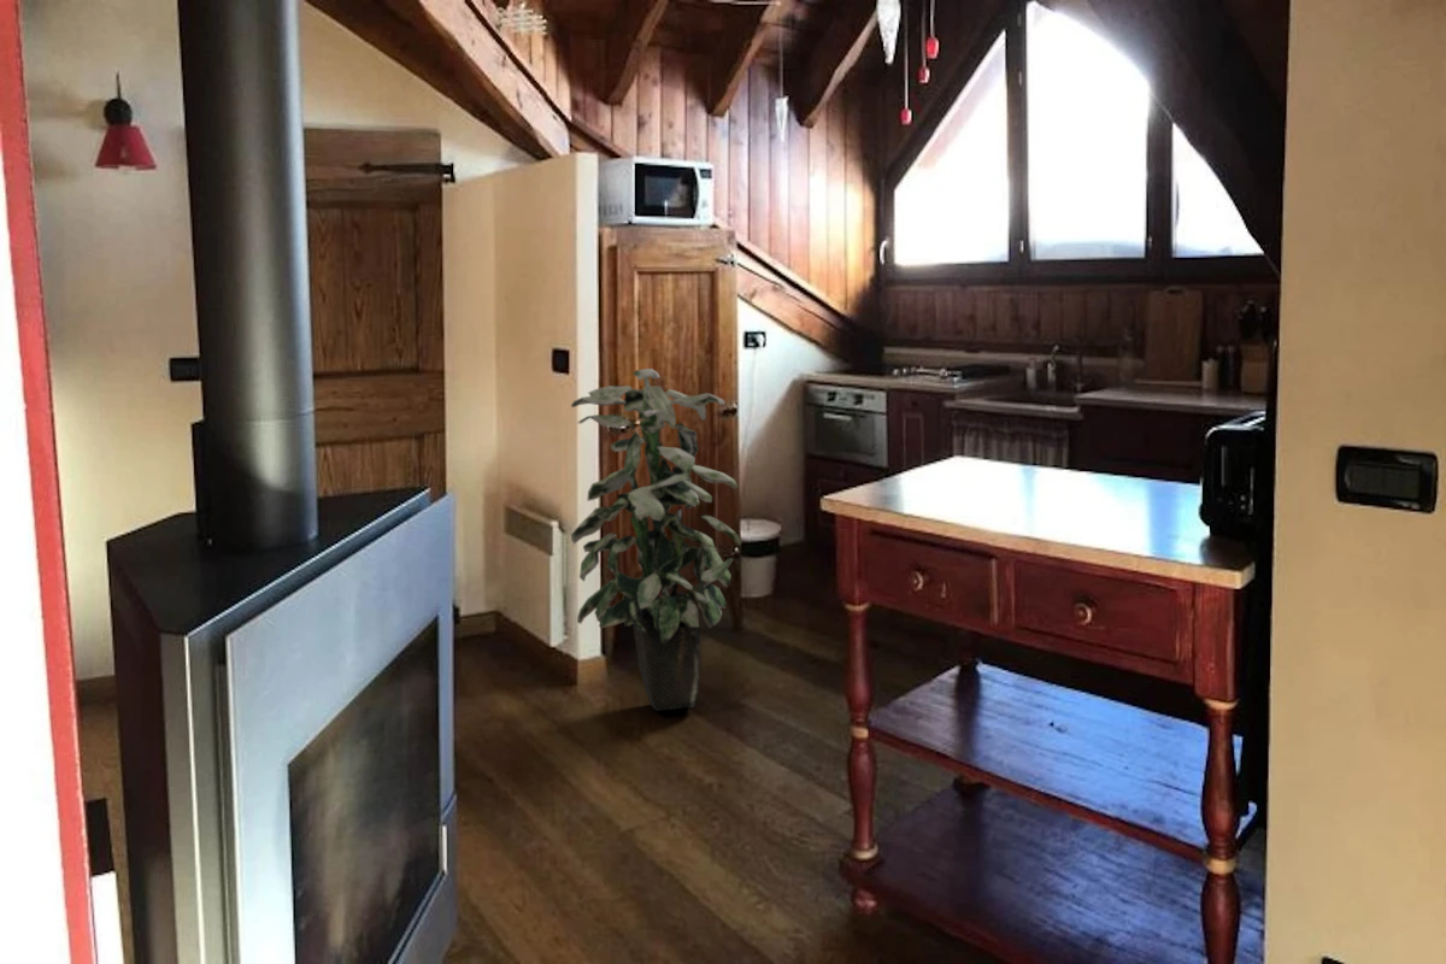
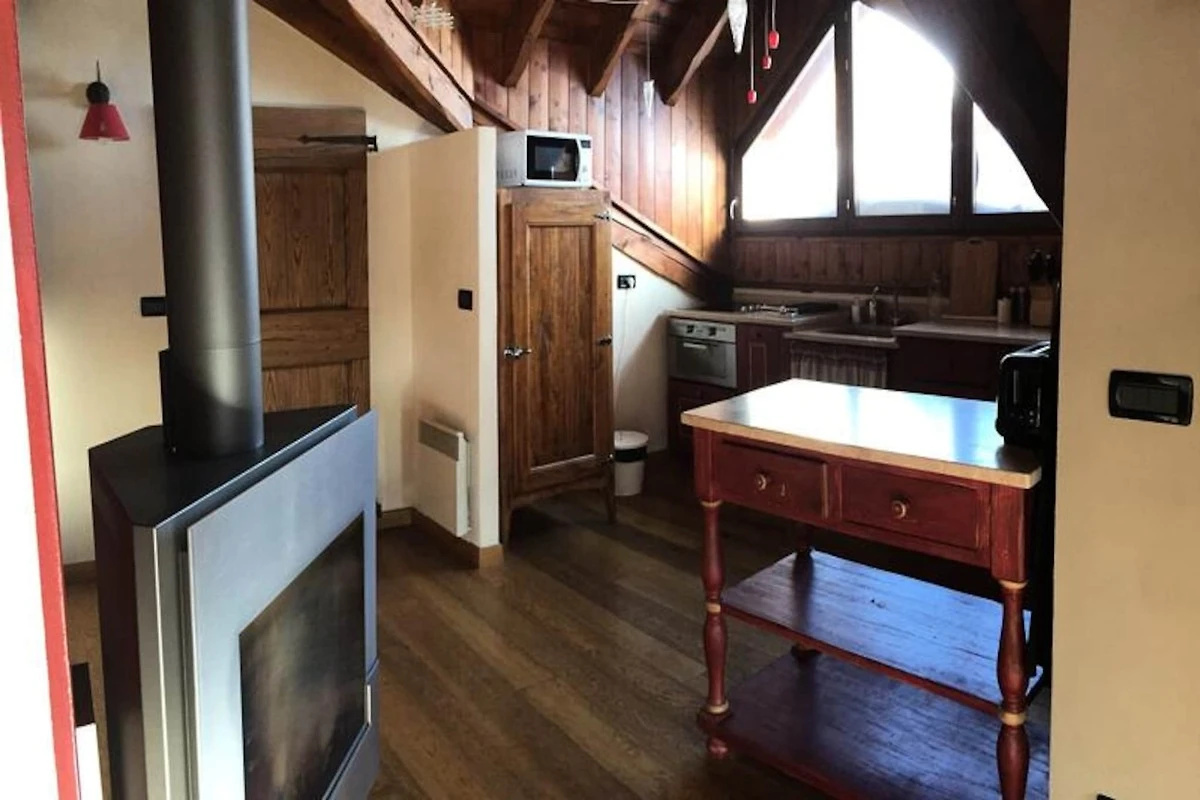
- indoor plant [570,368,742,712]
